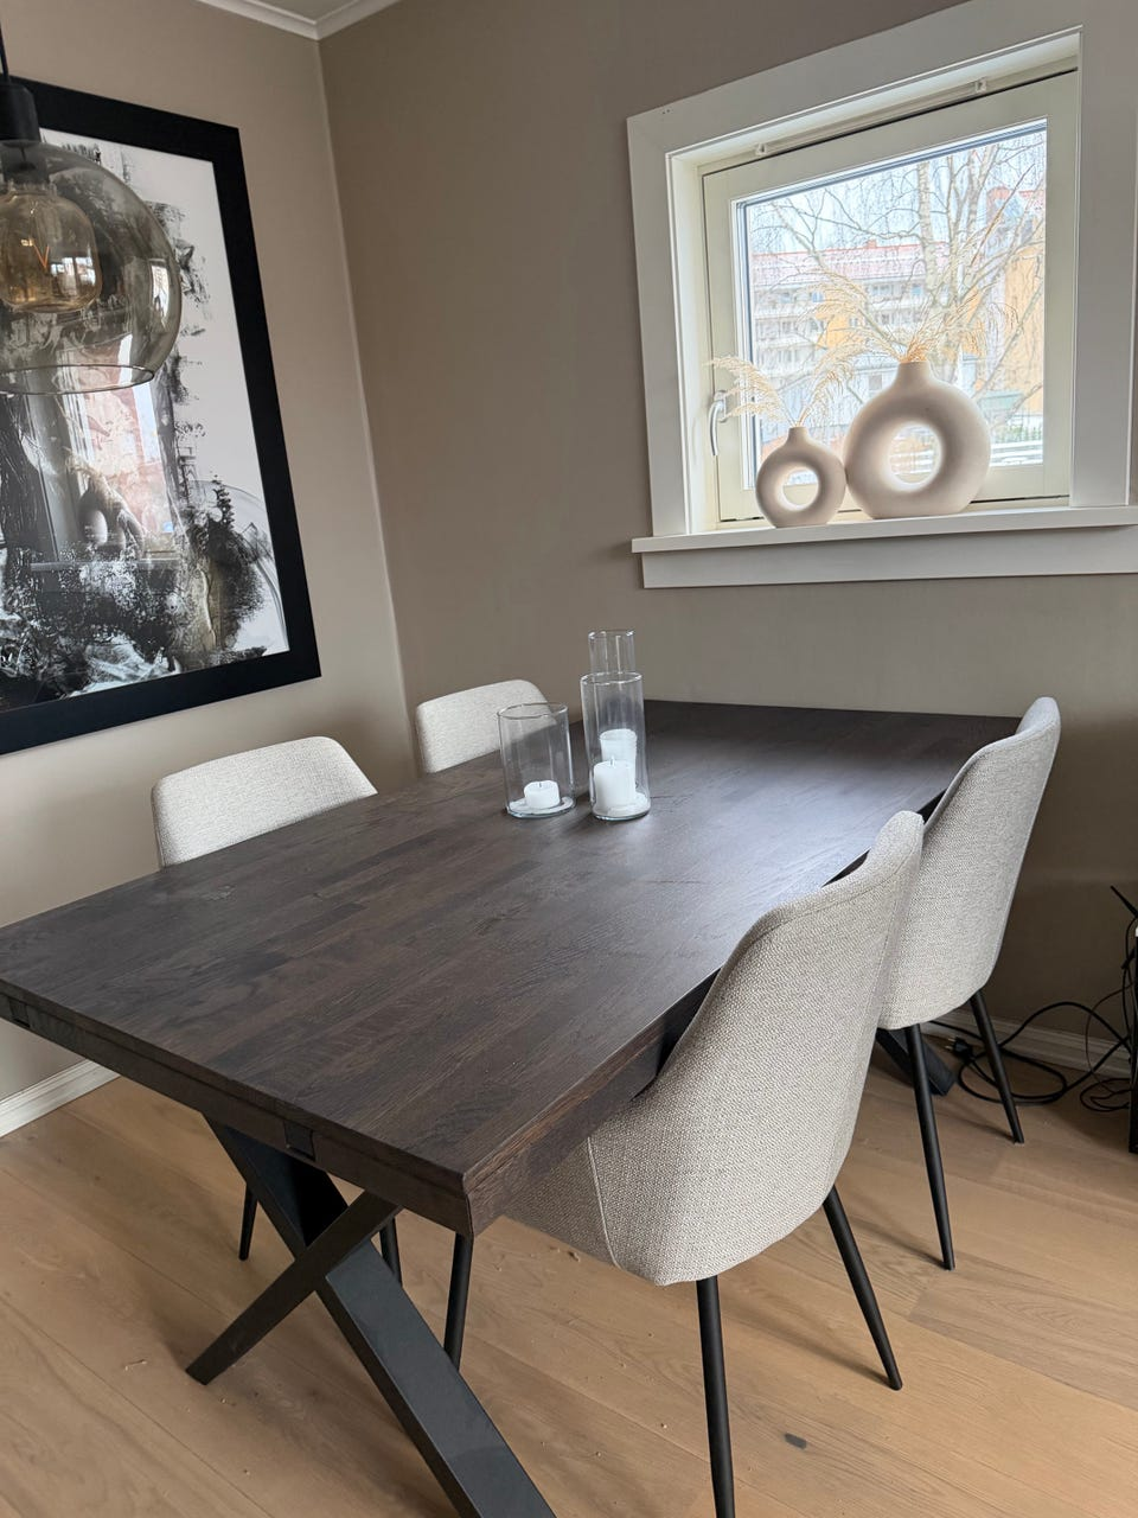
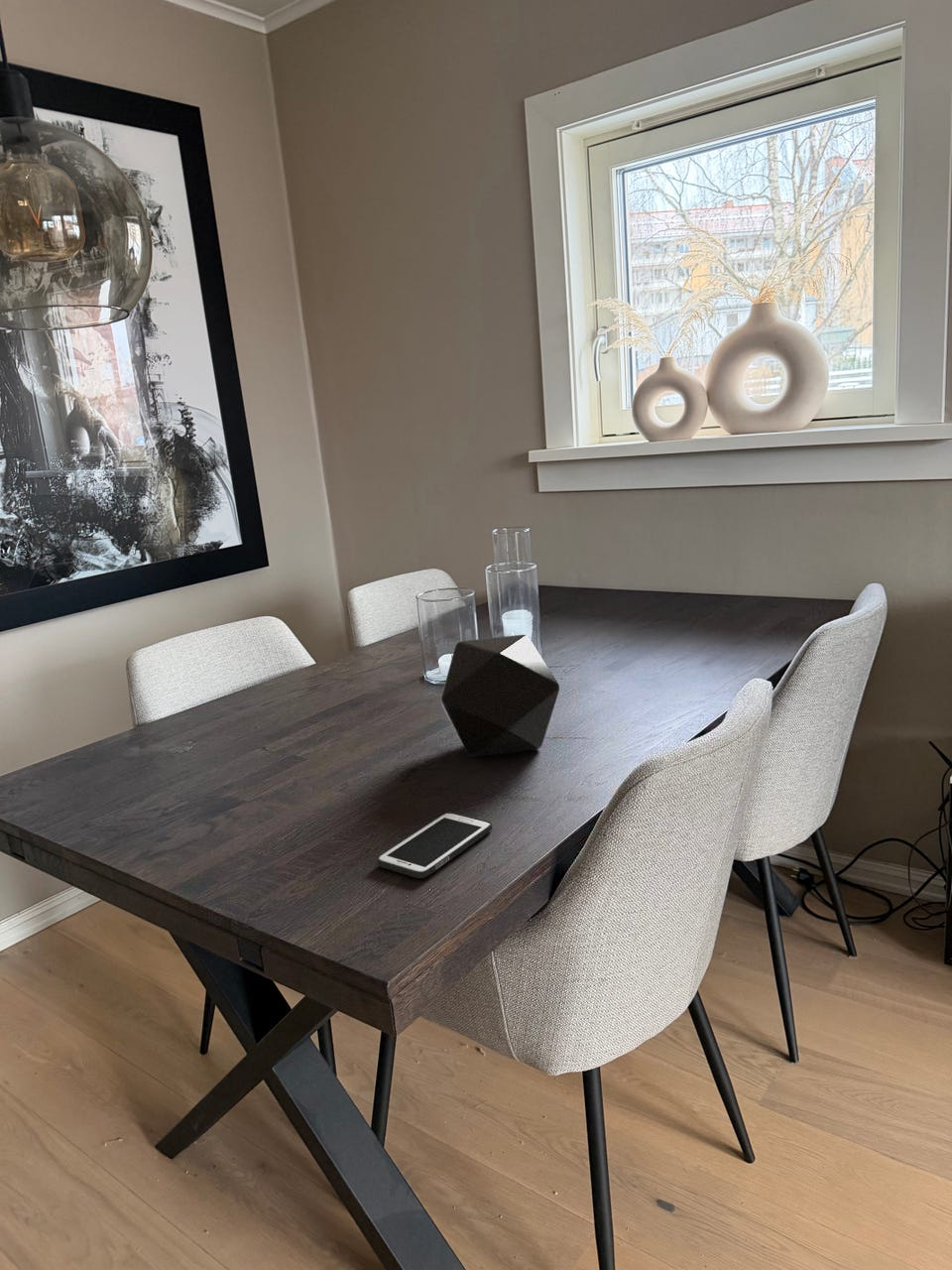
+ cell phone [376,811,494,879]
+ decorative tray [440,634,561,758]
